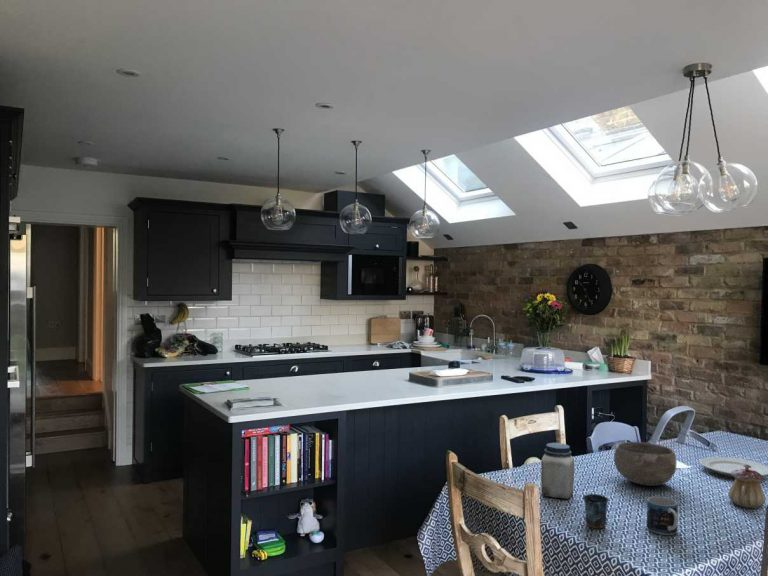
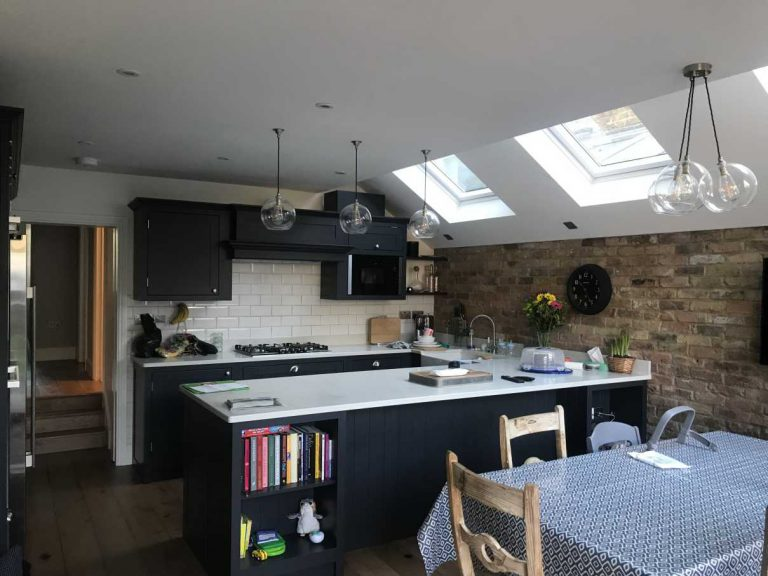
- chinaware [699,456,768,478]
- teapot [728,465,767,509]
- mug [646,496,679,536]
- bowl [613,441,678,487]
- jar [540,442,575,500]
- mug [582,493,610,529]
